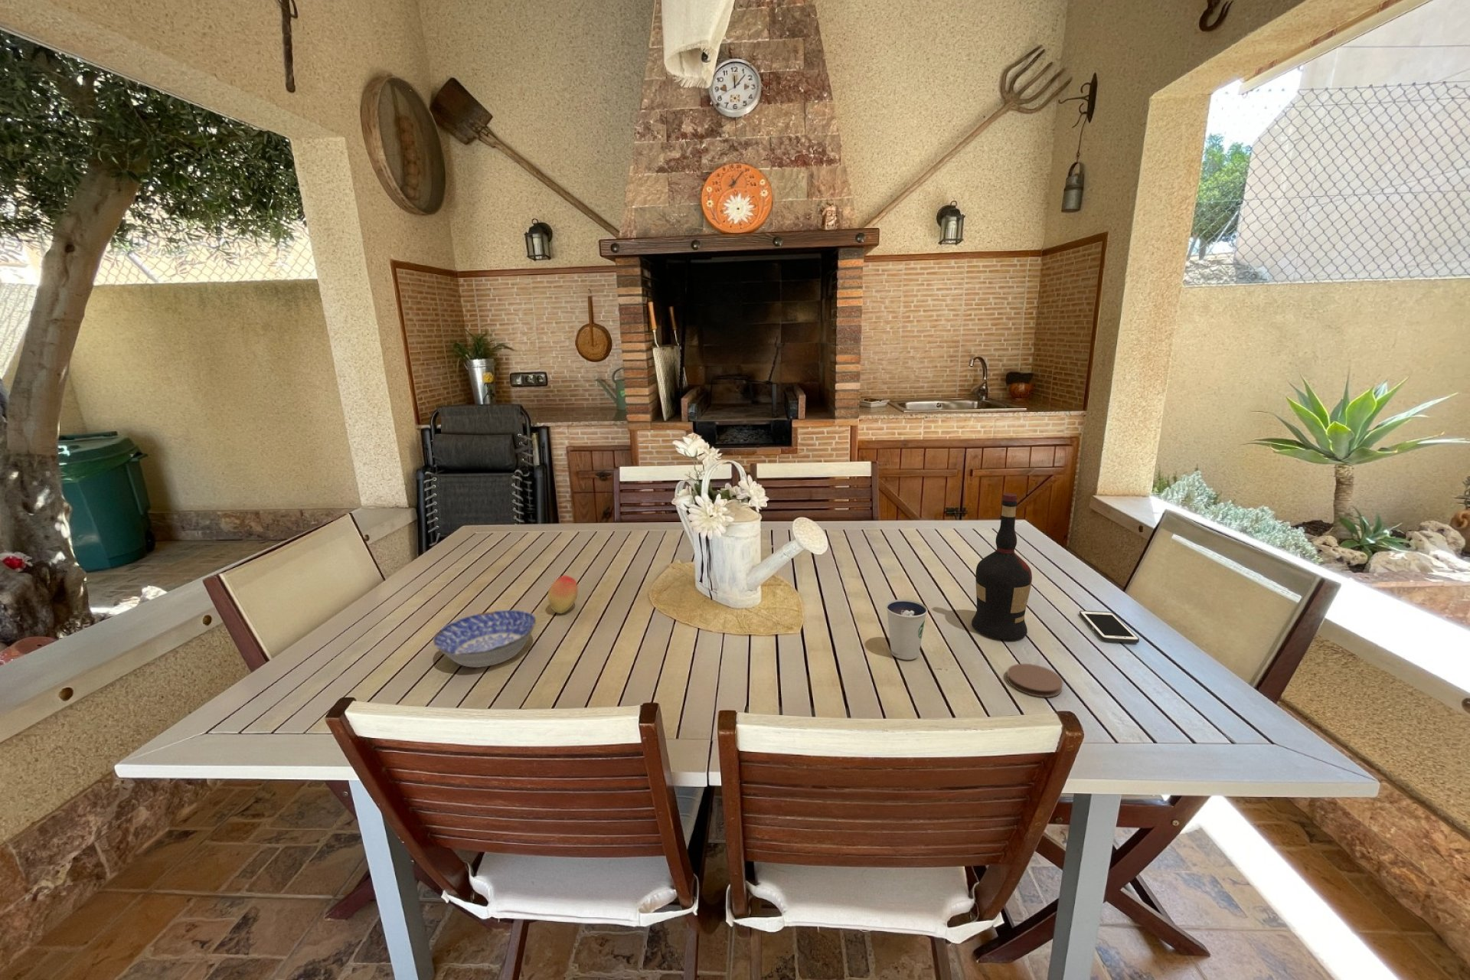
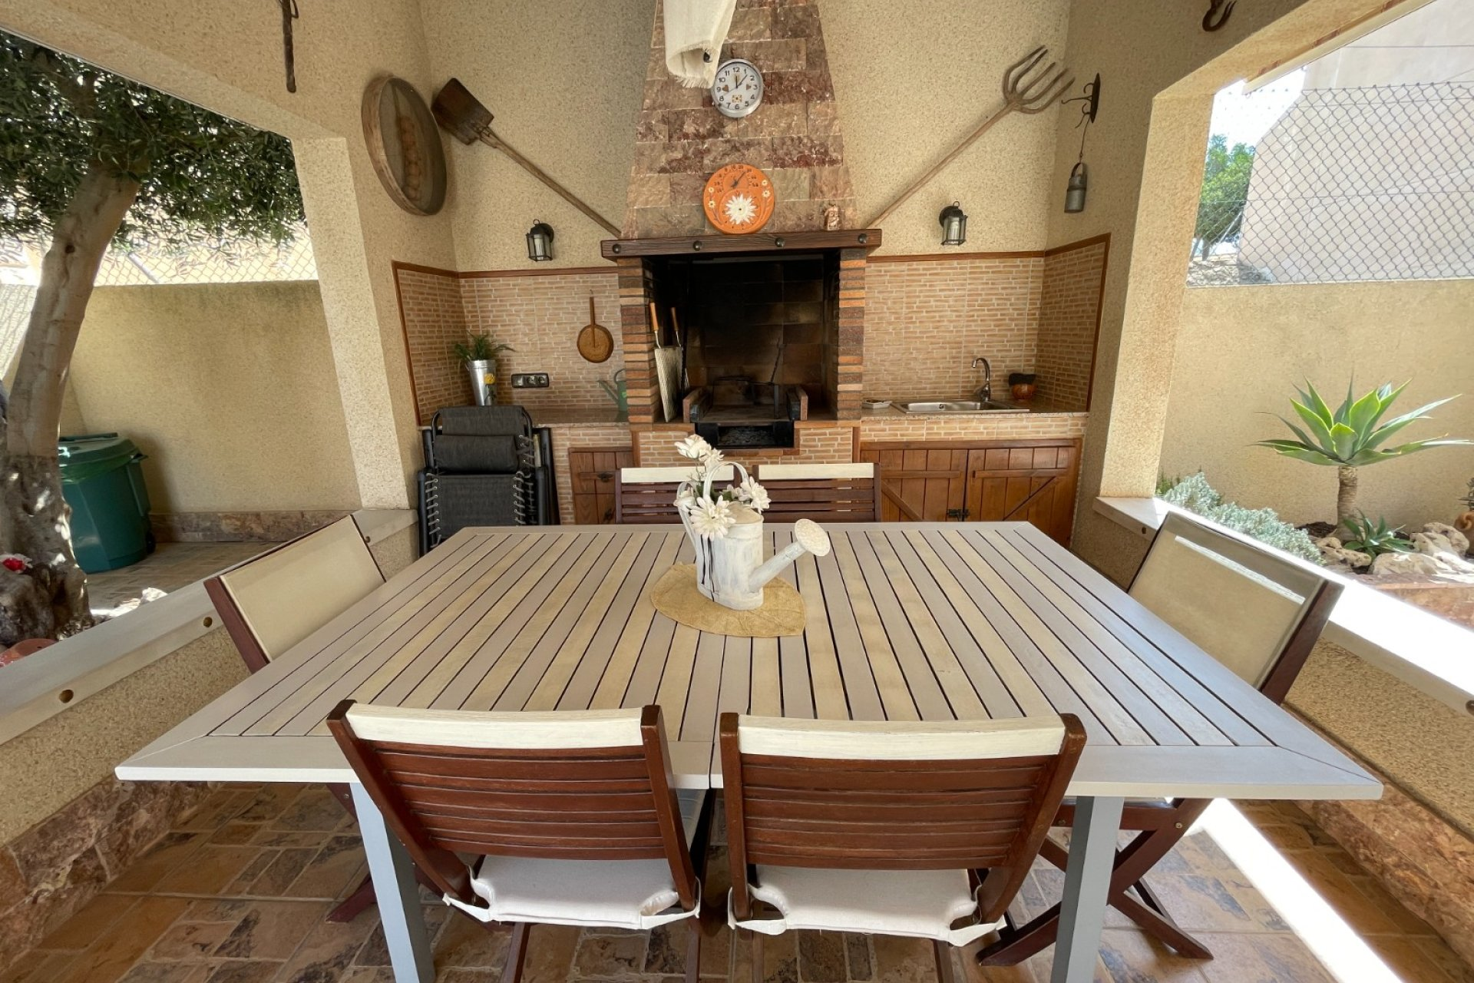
- coaster [1006,663,1064,698]
- fruit [547,574,579,614]
- cell phone [1078,610,1140,644]
- bowl [432,609,537,668]
- liquor [971,492,1032,640]
- dixie cup [885,598,928,661]
